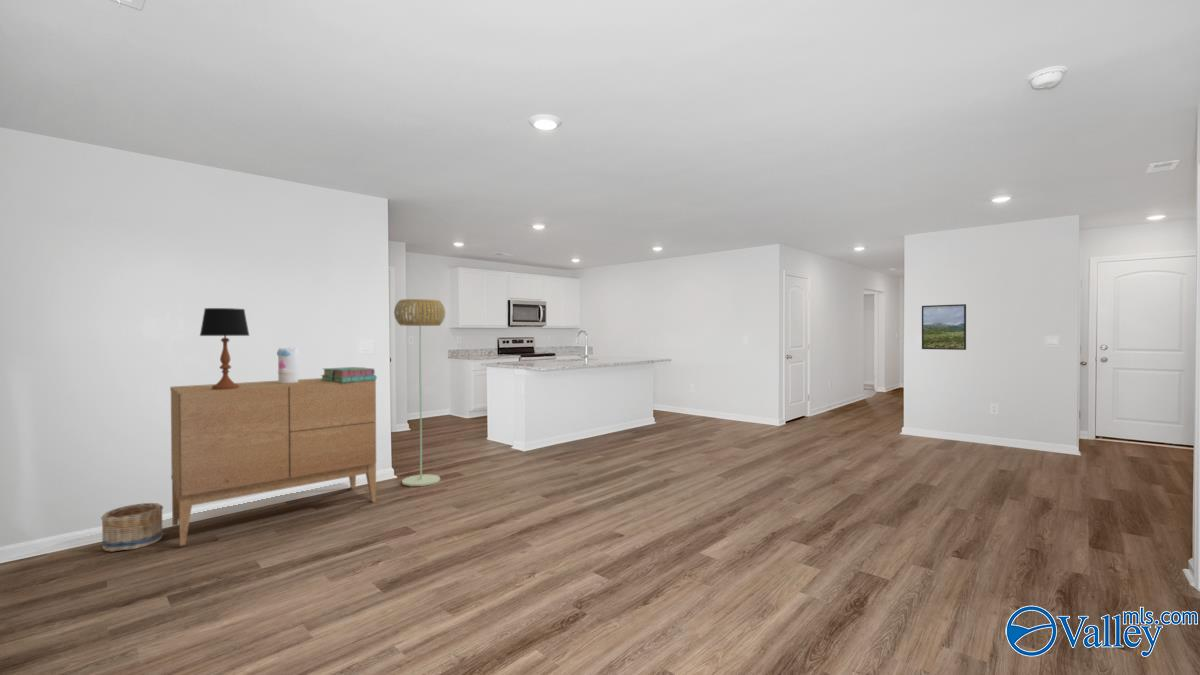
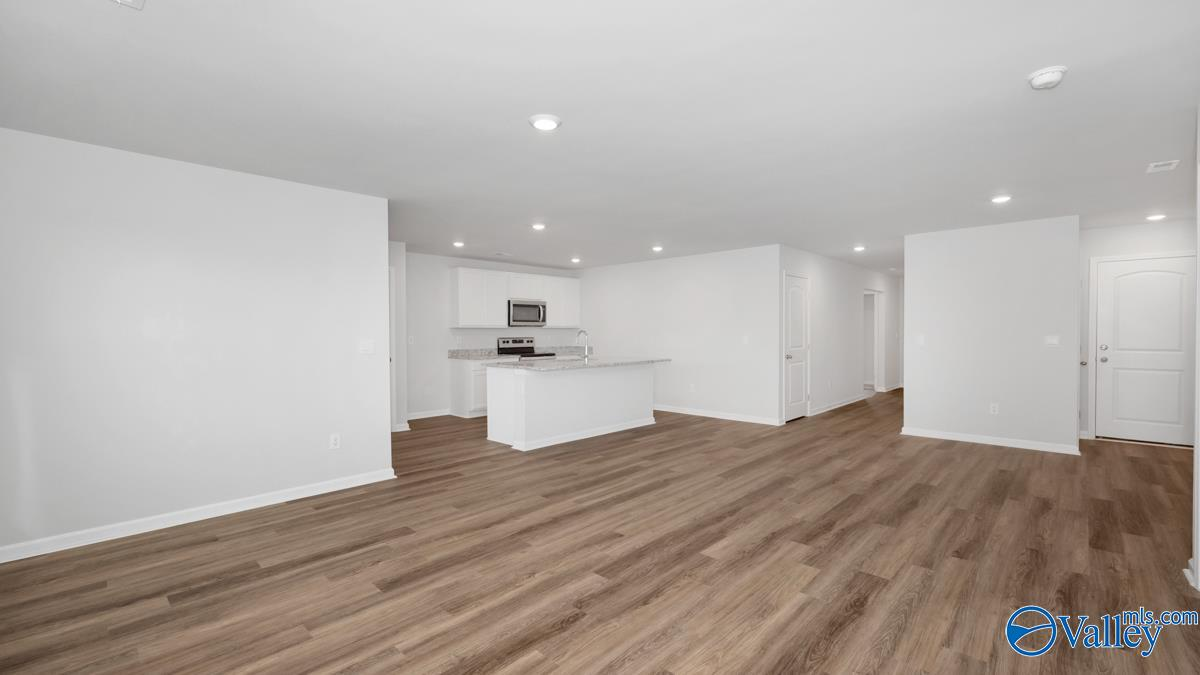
- decorative vase [276,346,299,383]
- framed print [921,303,967,351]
- sideboard [169,377,377,547]
- table lamp [199,307,251,390]
- stack of books [320,366,378,383]
- basket [100,502,164,553]
- floor lamp [393,298,446,487]
